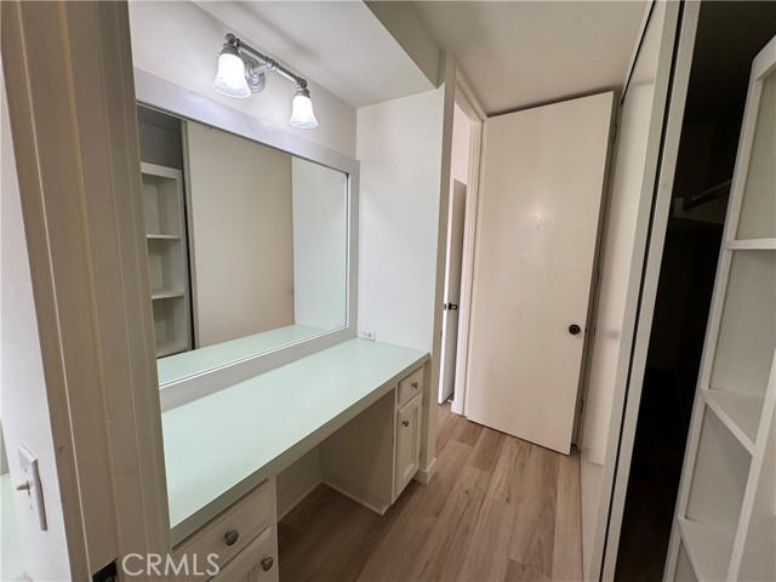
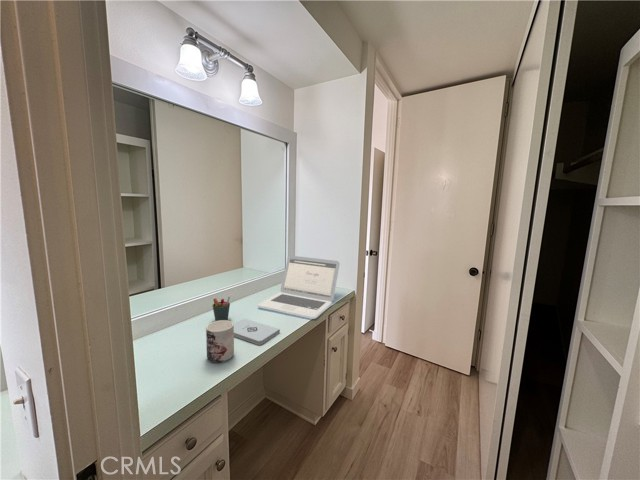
+ notepad [233,317,281,346]
+ mug [205,320,235,363]
+ laptop [256,255,341,320]
+ pen holder [211,295,231,321]
